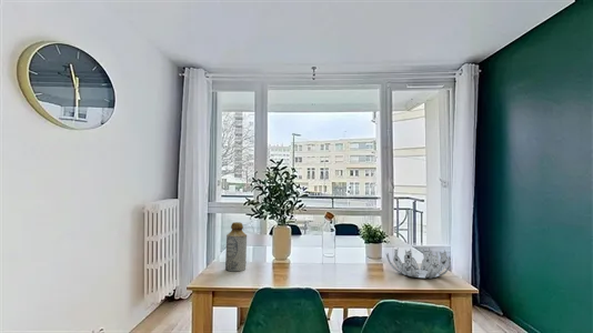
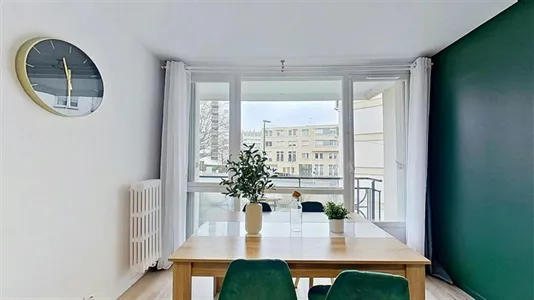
- decorative bowl [385,246,452,280]
- bottle [224,221,248,272]
